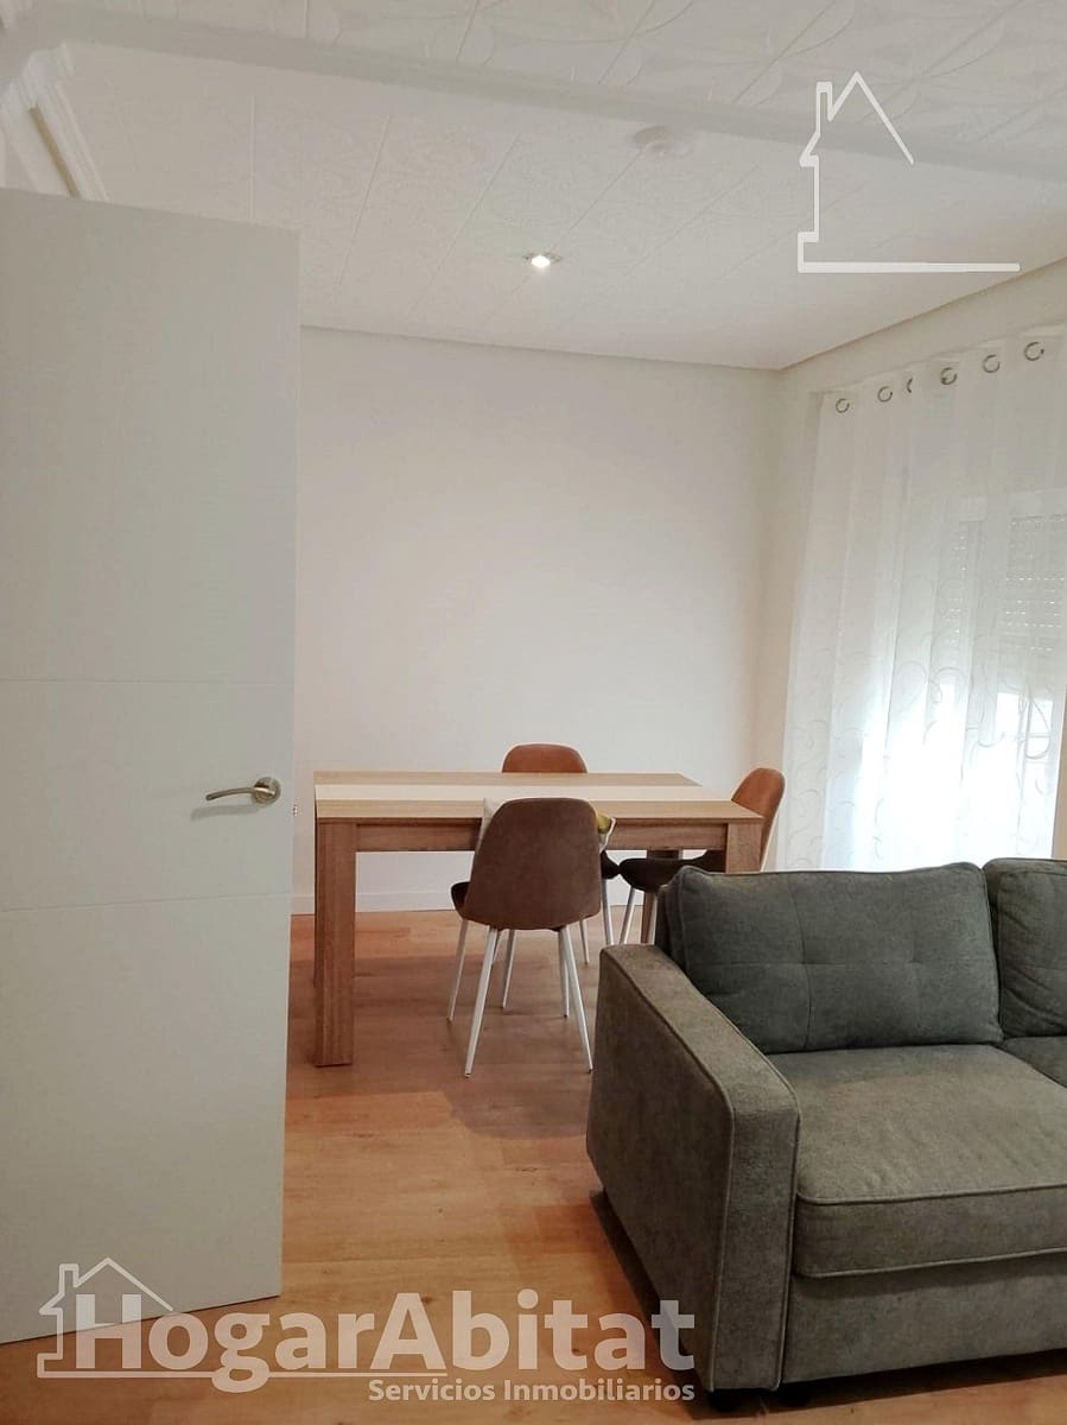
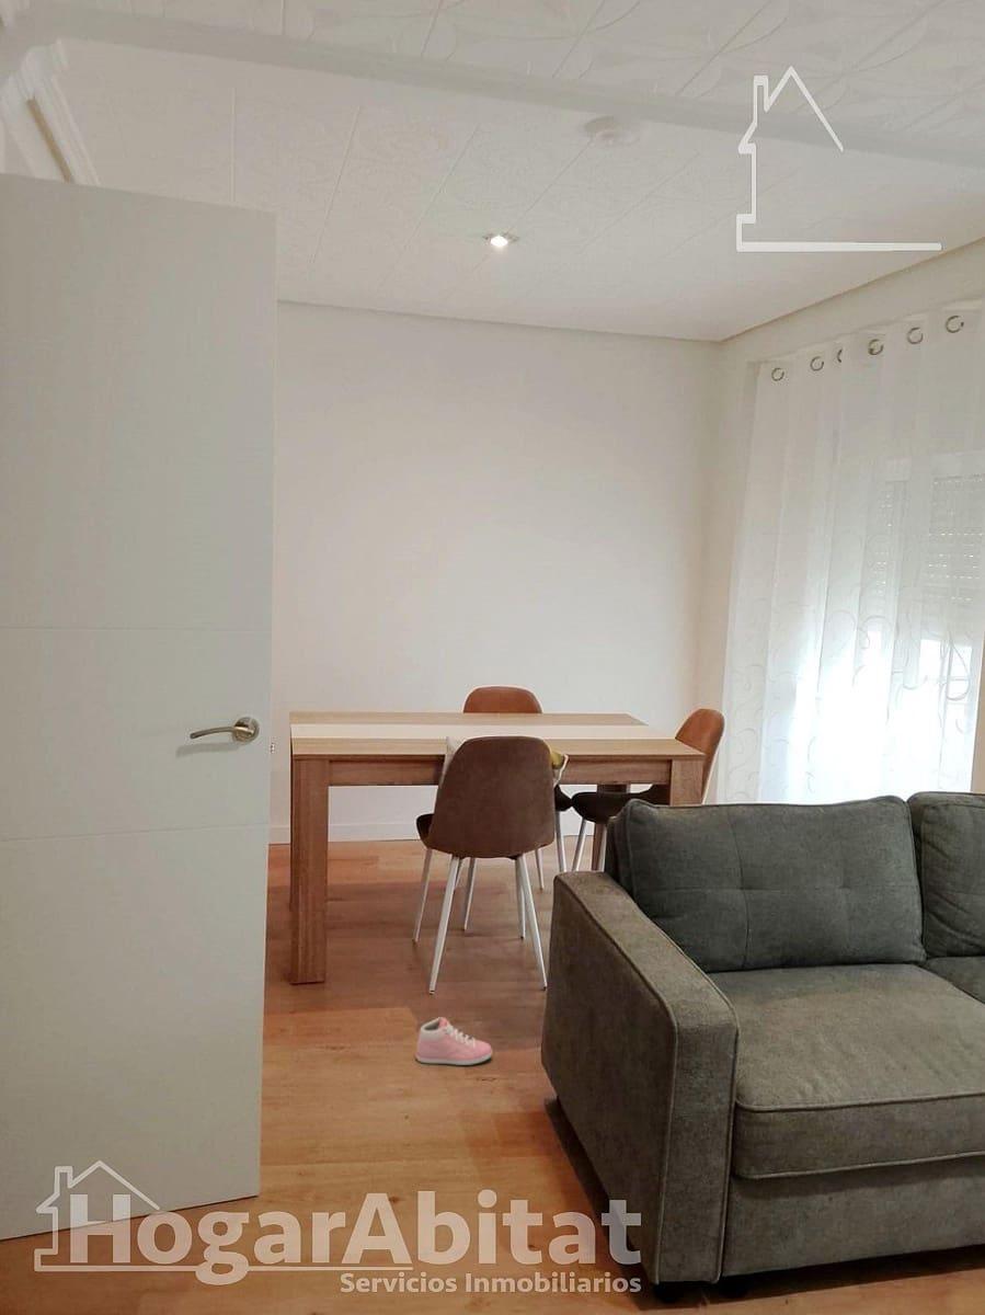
+ sneaker [414,1016,493,1066]
